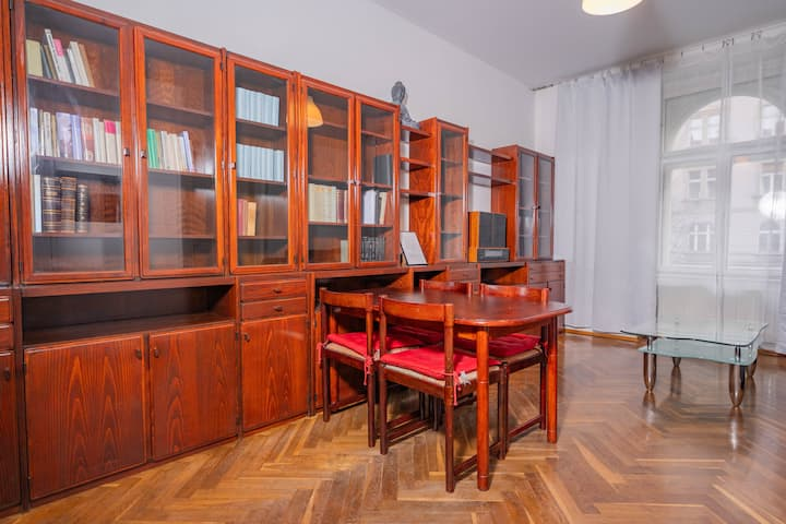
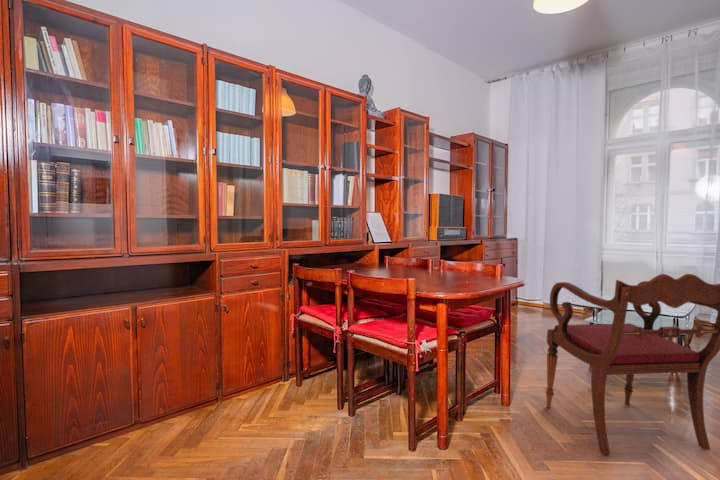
+ armchair [544,273,720,456]
